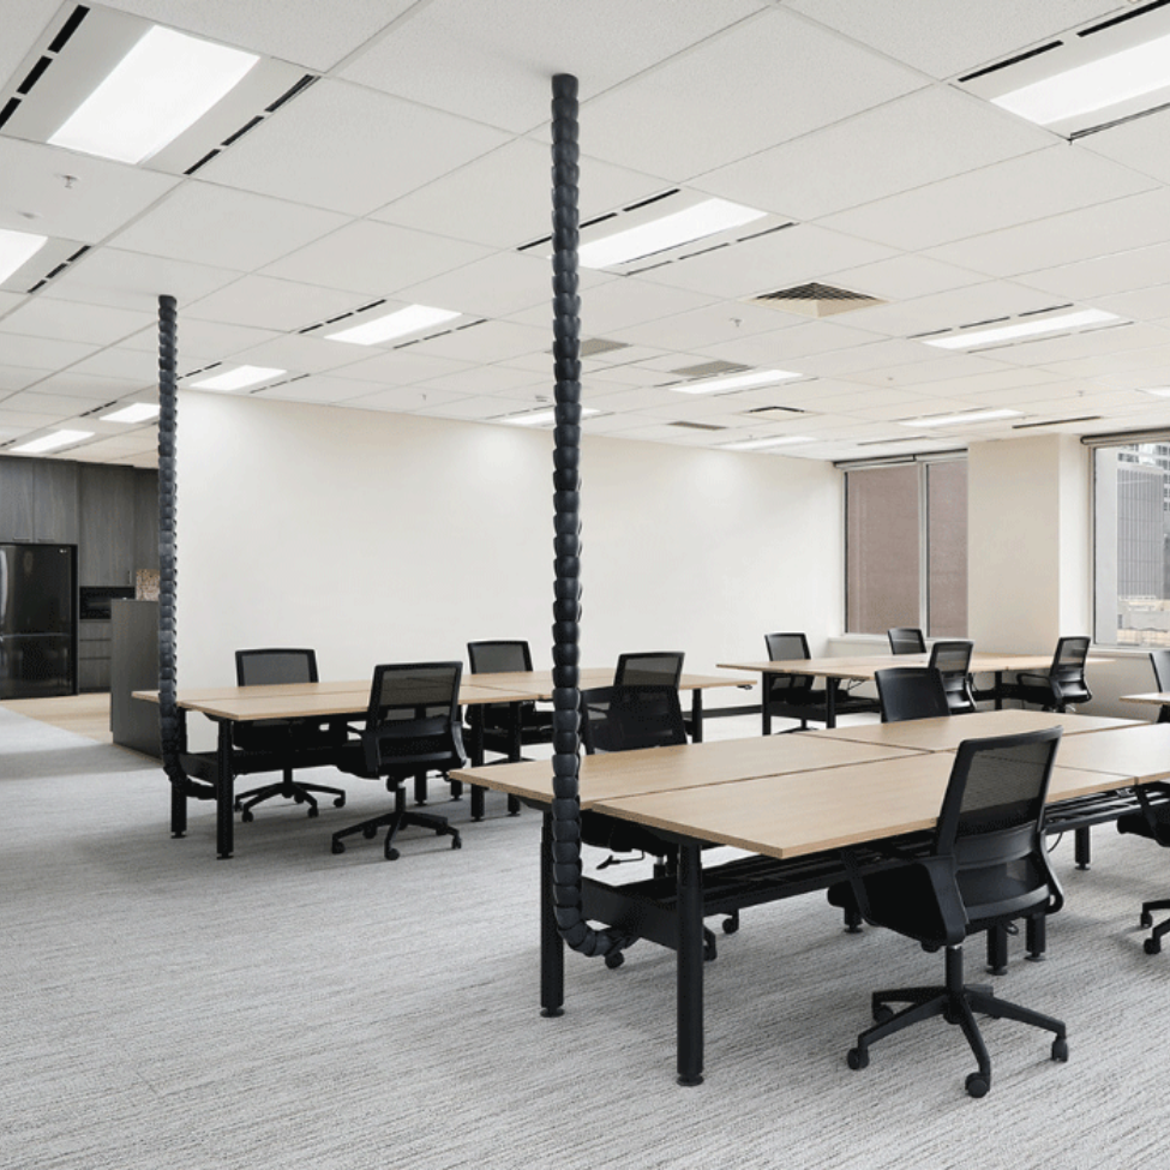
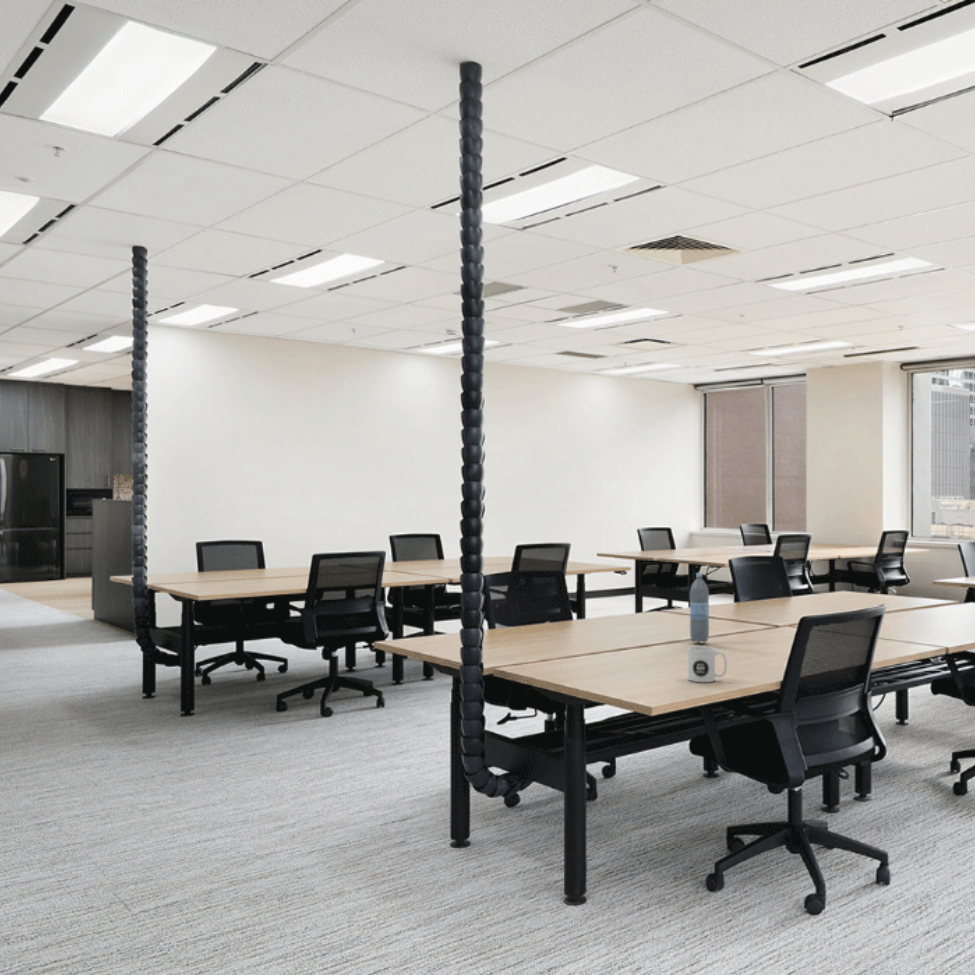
+ mug [687,645,728,683]
+ water bottle [689,572,710,644]
